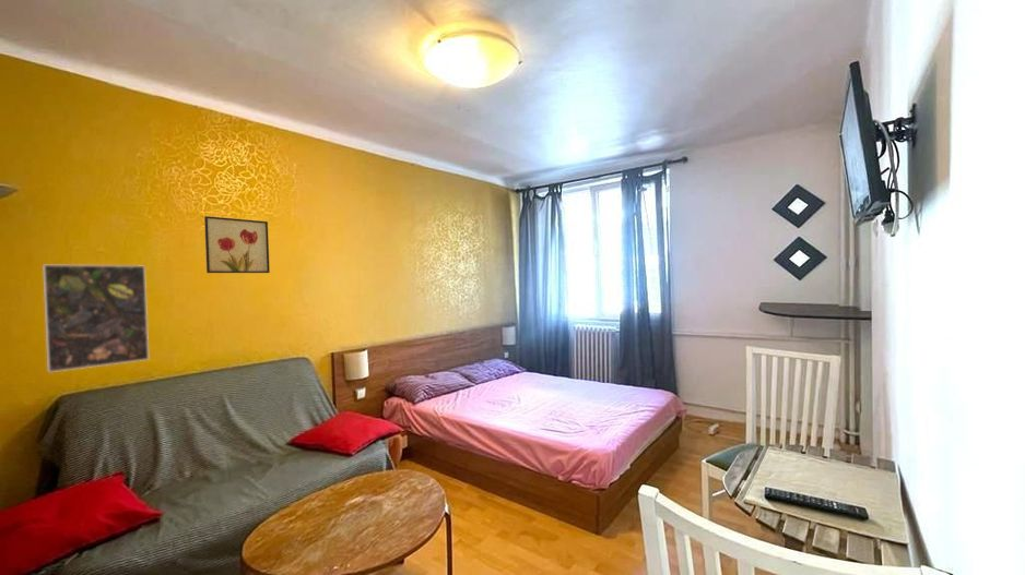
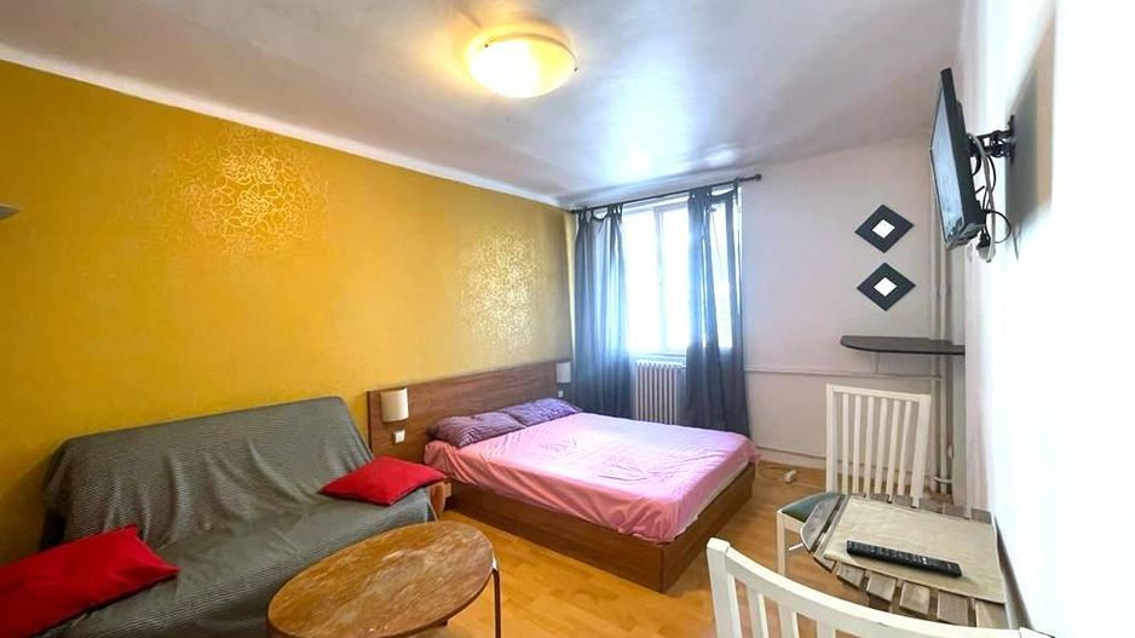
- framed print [42,264,150,373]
- wall art [203,215,271,274]
